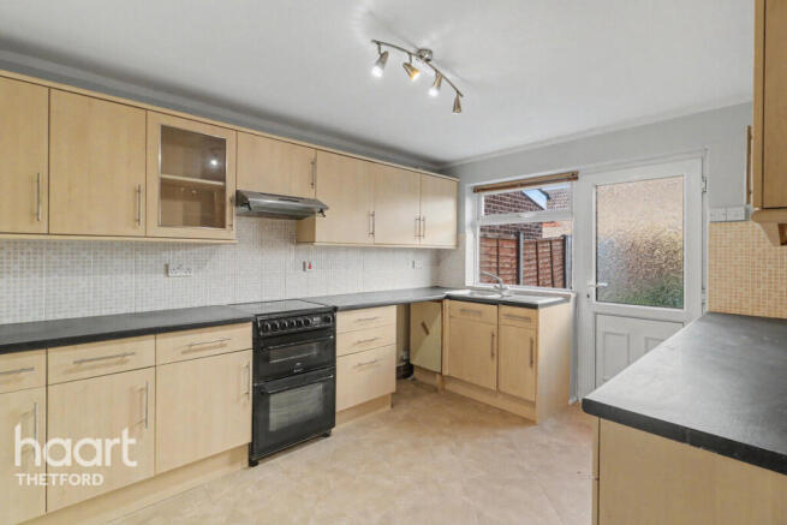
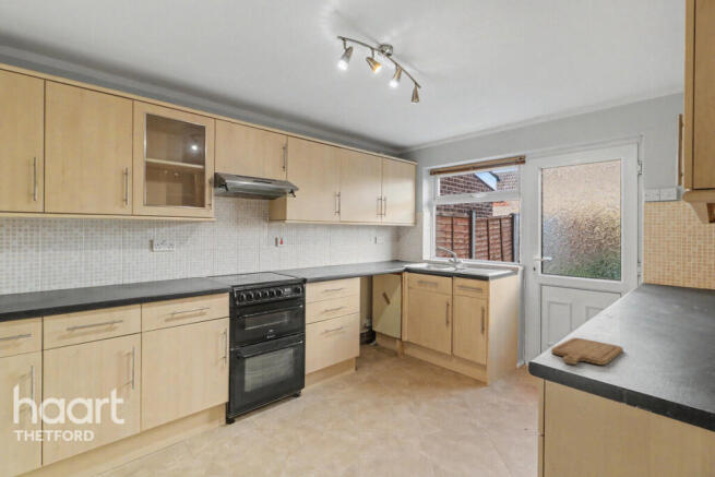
+ chopping board [550,337,624,366]
